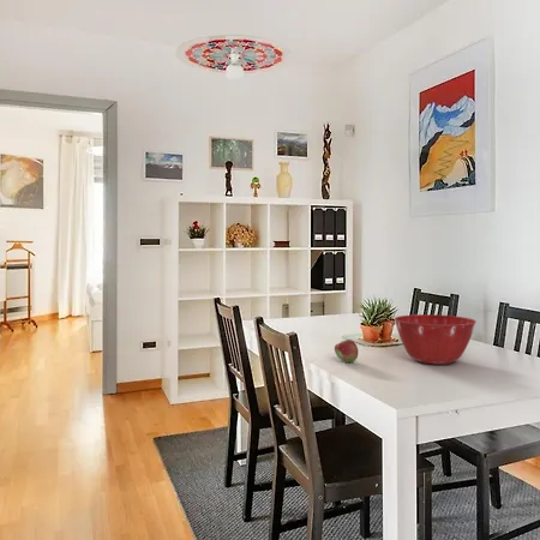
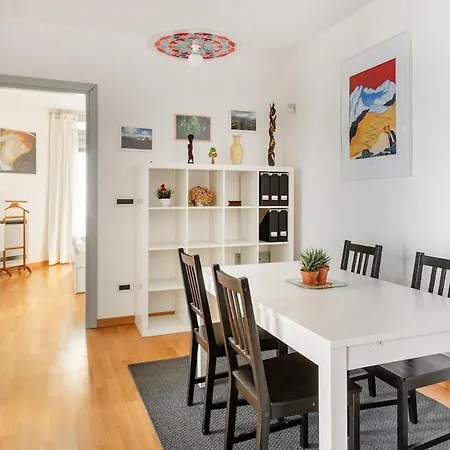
- fruit [334,338,359,364]
- mixing bowl [394,313,478,366]
